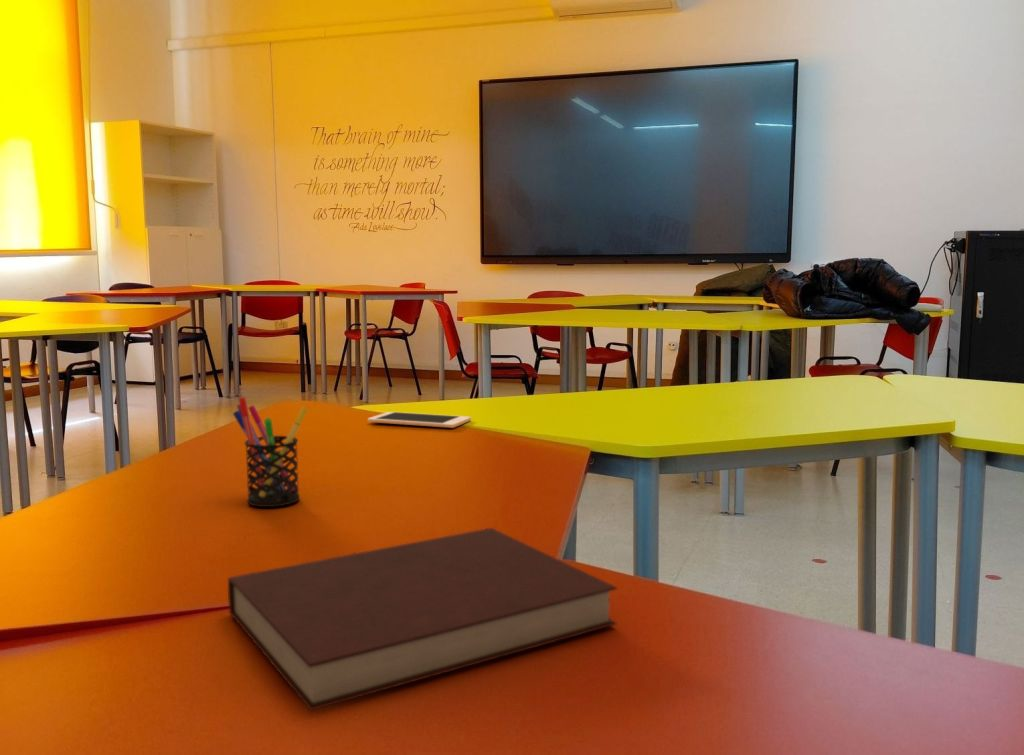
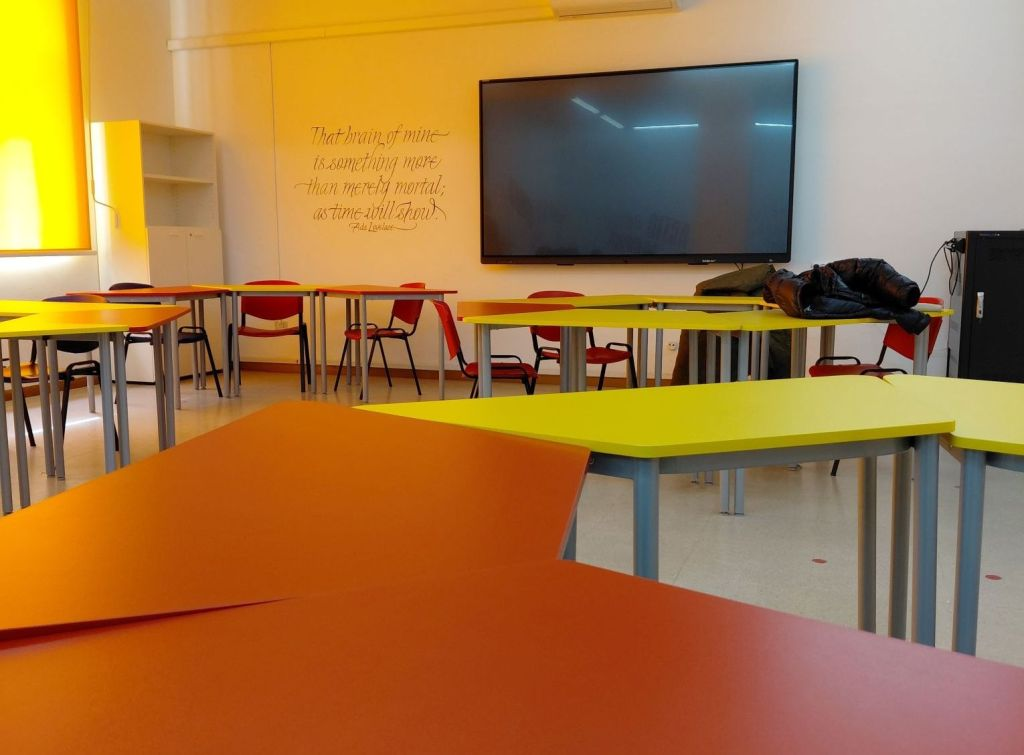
- pen holder [232,396,309,508]
- cell phone [367,411,472,429]
- notebook [227,527,618,712]
